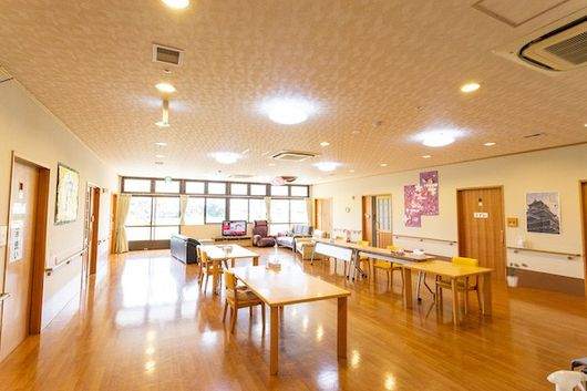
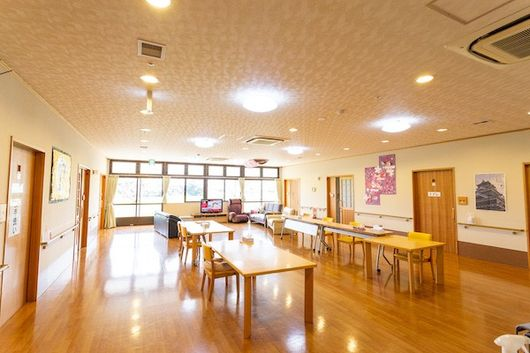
- house plant [502,261,528,288]
